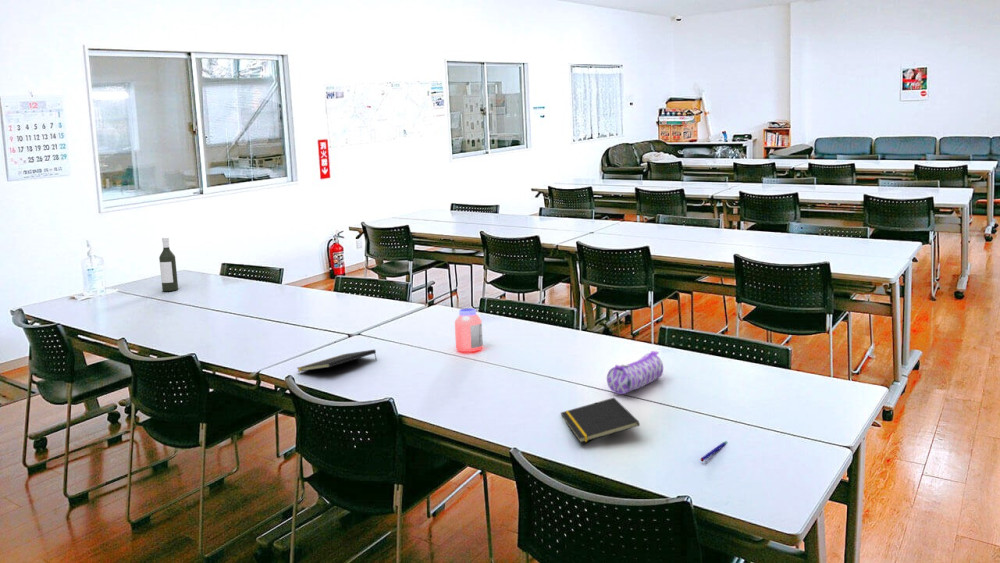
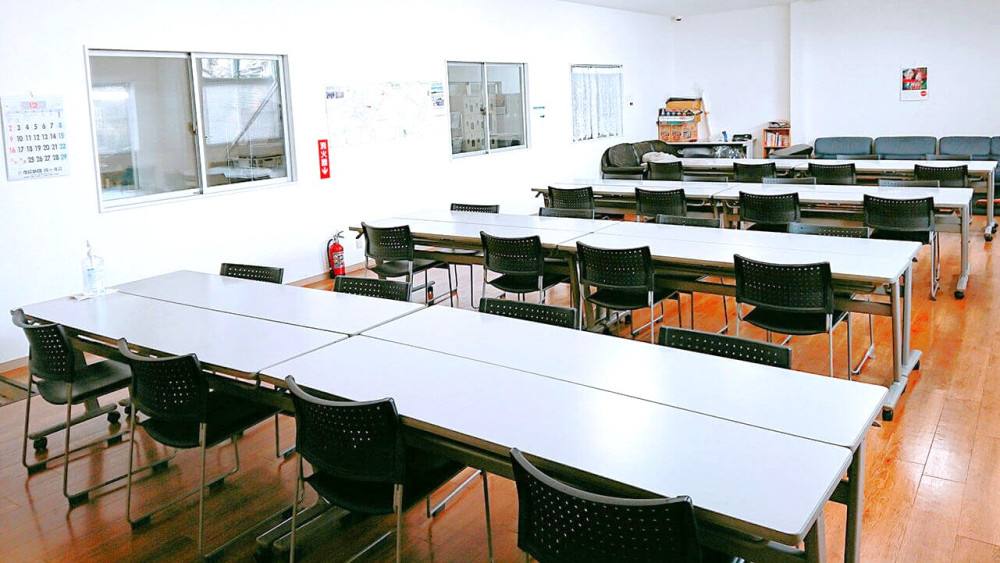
- jar [454,307,484,353]
- notepad [560,397,641,444]
- pencil case [606,350,664,395]
- bottle [158,237,179,292]
- notepad [297,348,378,373]
- pen [699,440,728,462]
